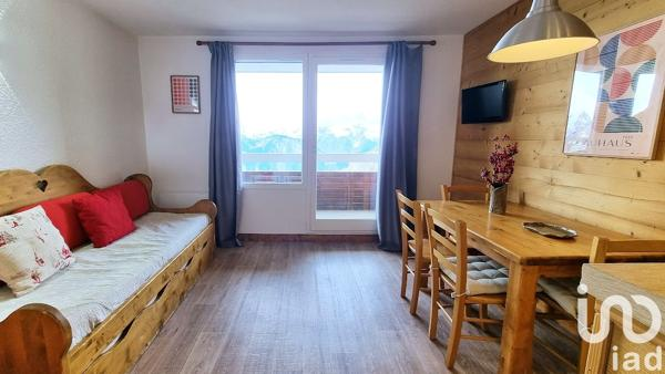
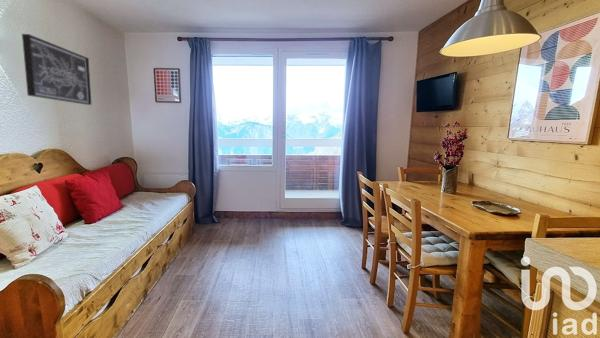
+ wall art [21,33,93,106]
